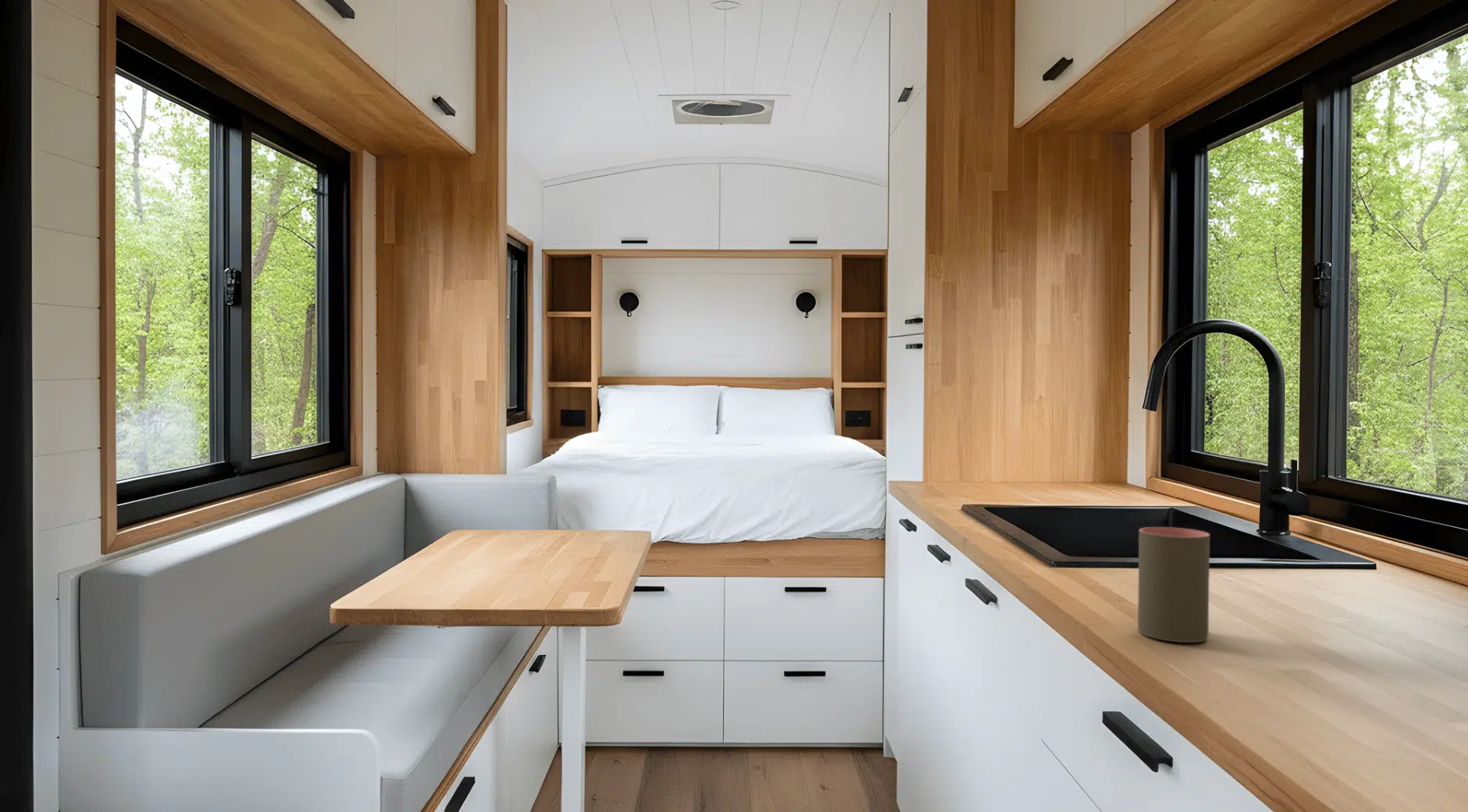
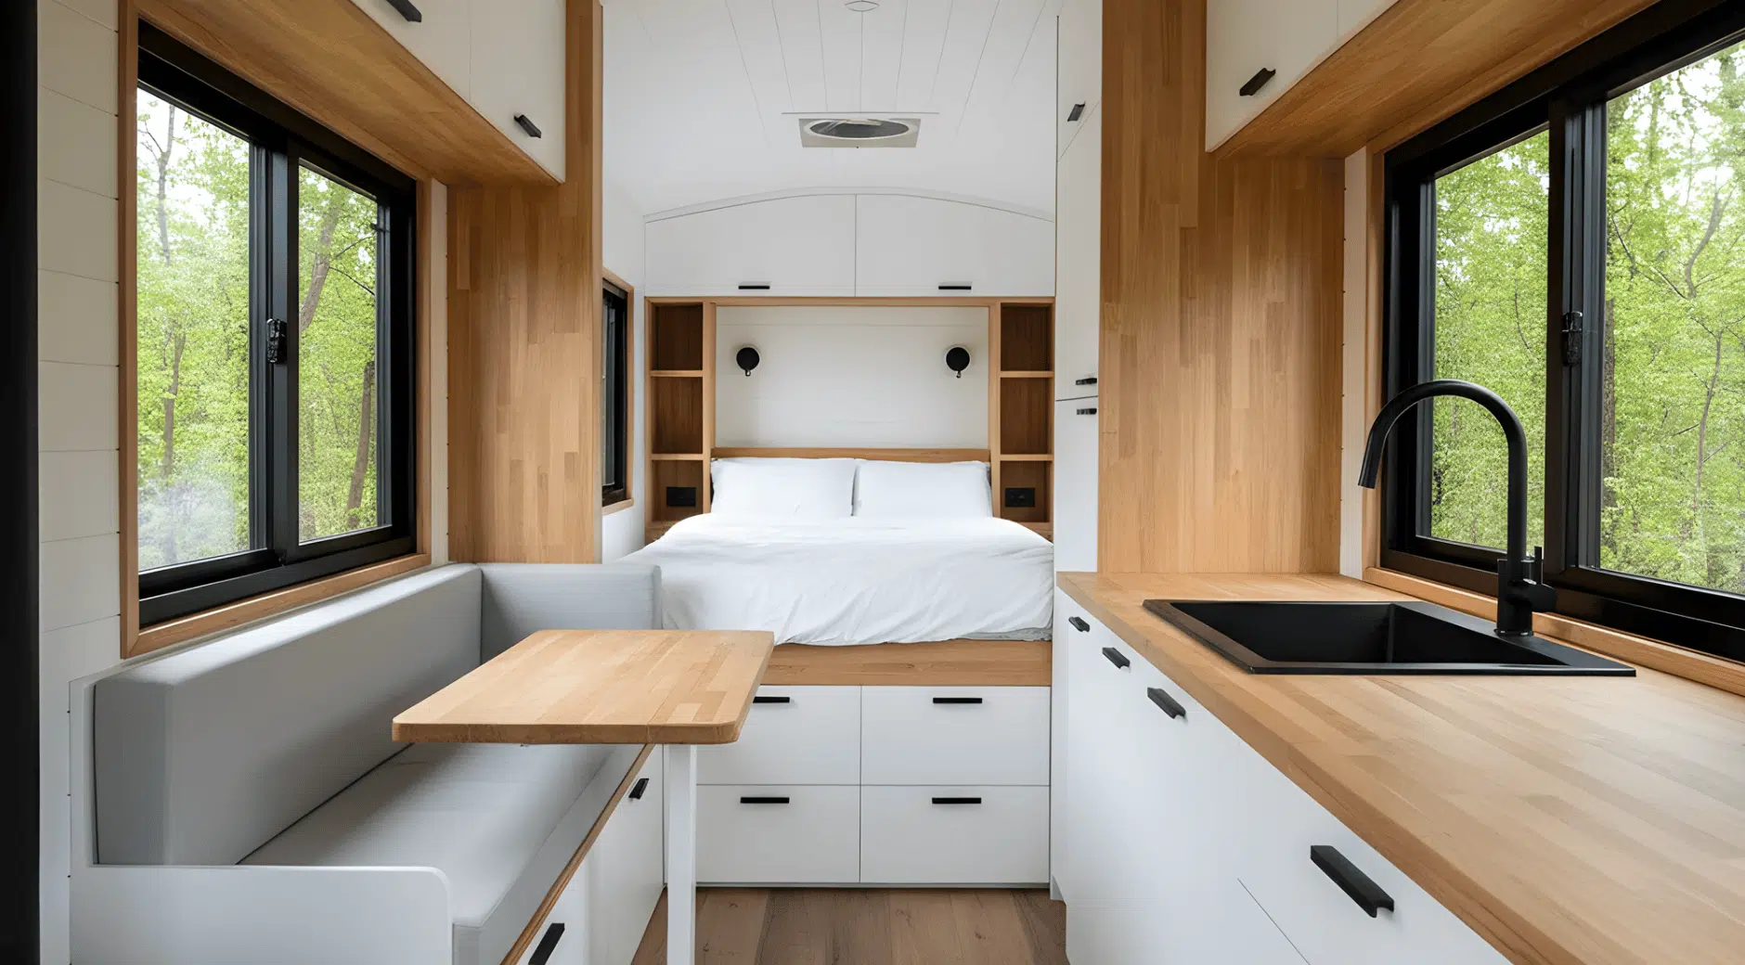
- cup [1137,526,1210,643]
